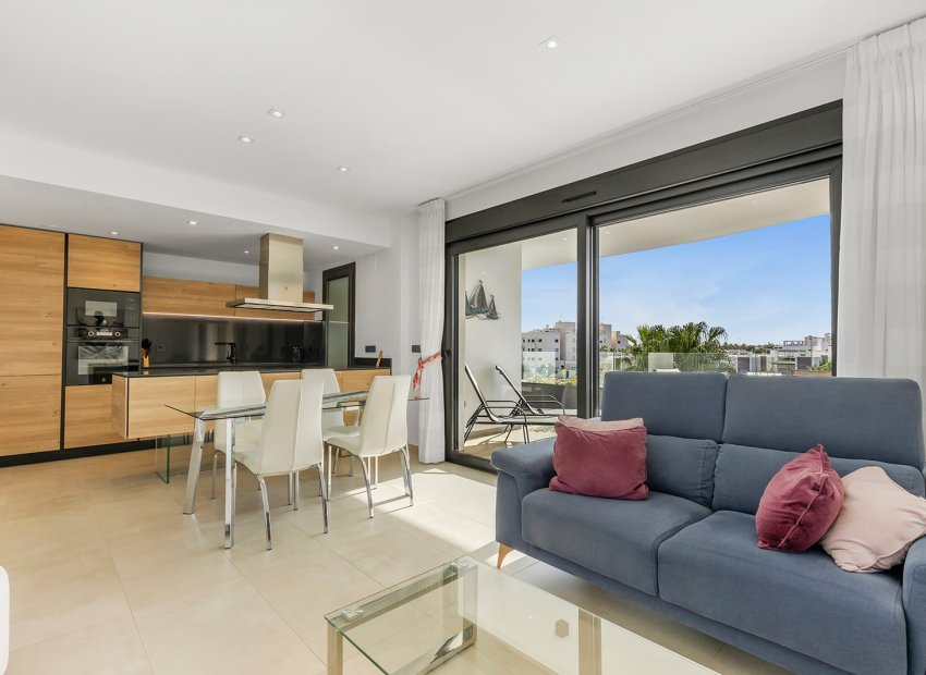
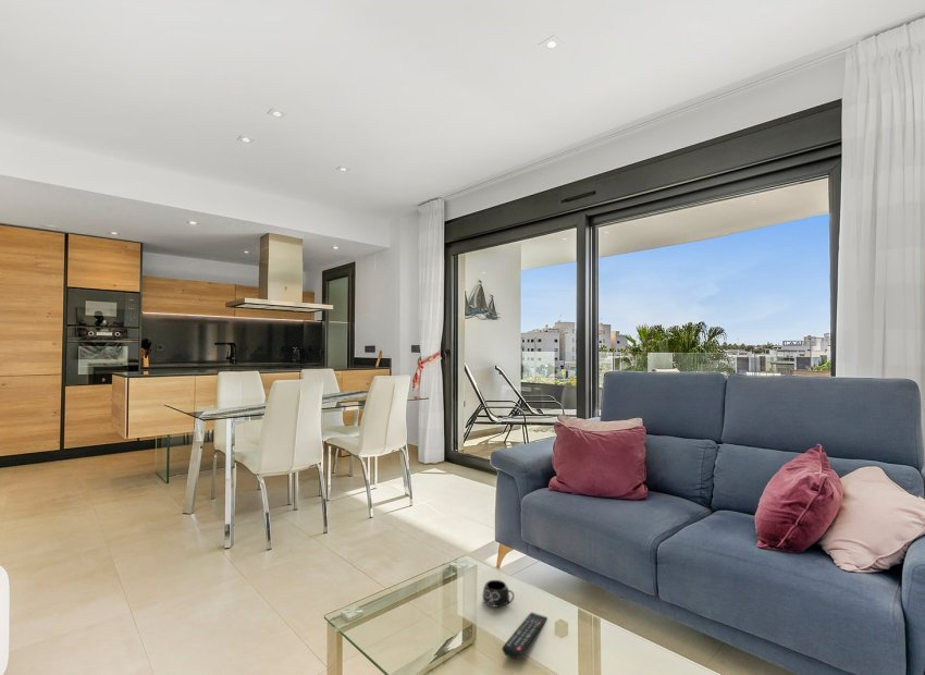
+ mug [481,579,516,608]
+ remote control [502,612,548,660]
